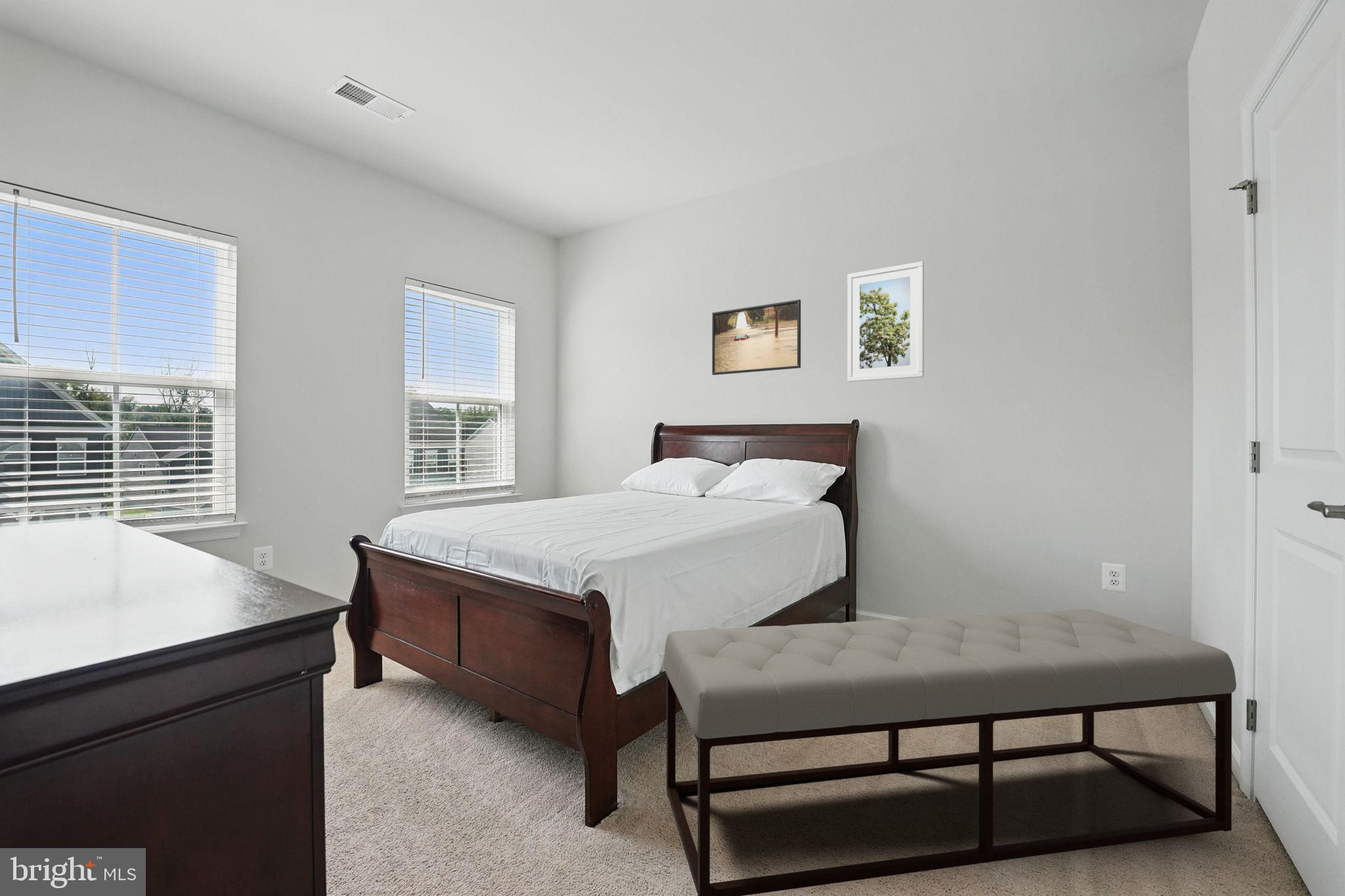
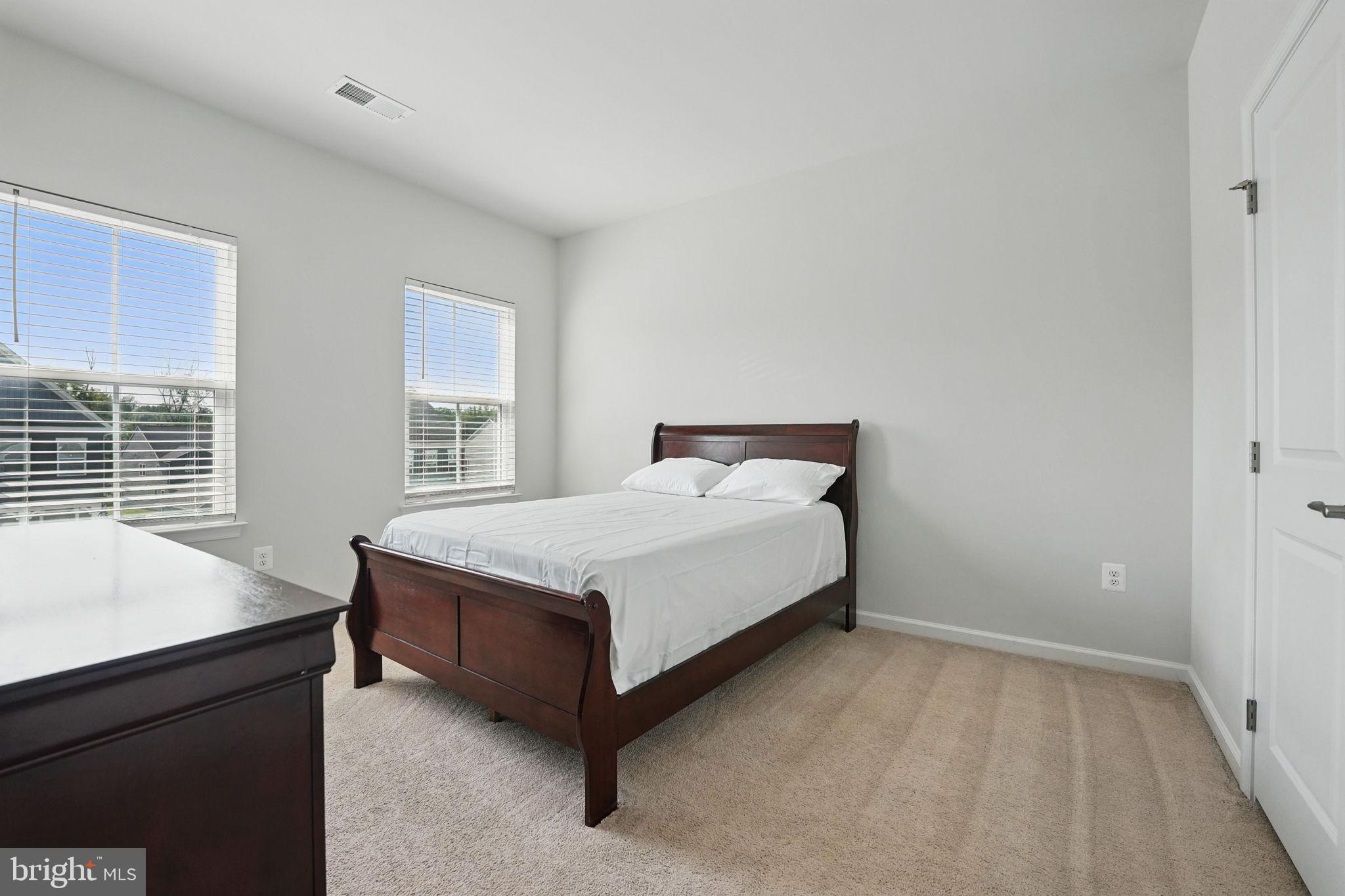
- bench [663,608,1237,896]
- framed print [847,261,925,383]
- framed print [711,299,801,375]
